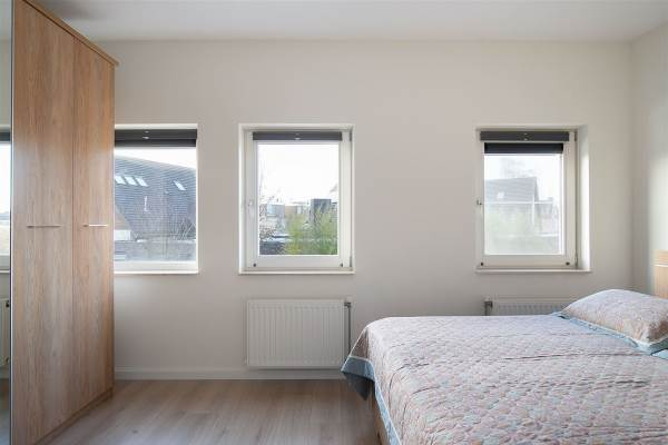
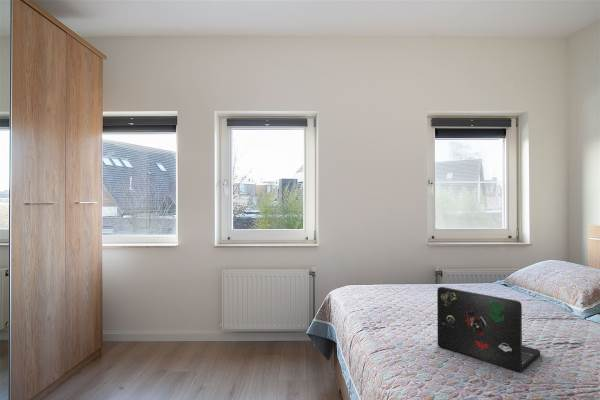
+ laptop [436,286,541,373]
